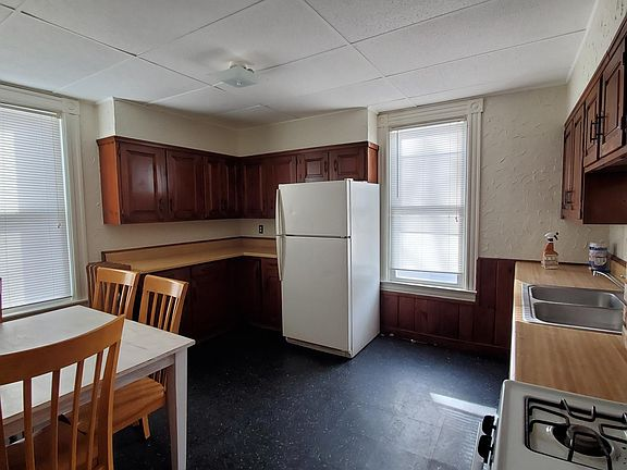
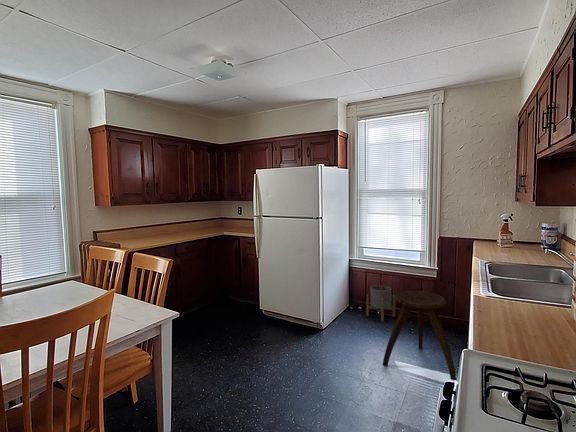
+ planter [366,284,396,322]
+ stool [382,290,457,381]
